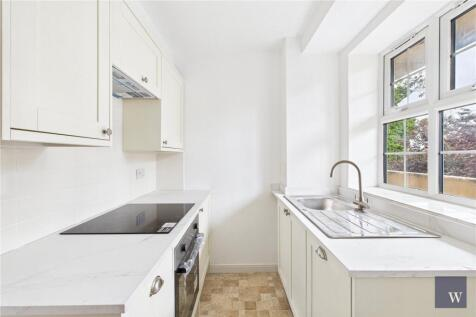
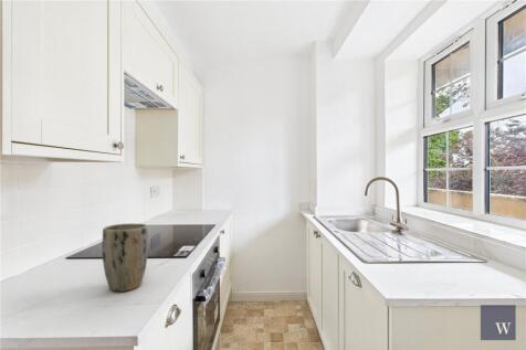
+ plant pot [101,222,149,293]
